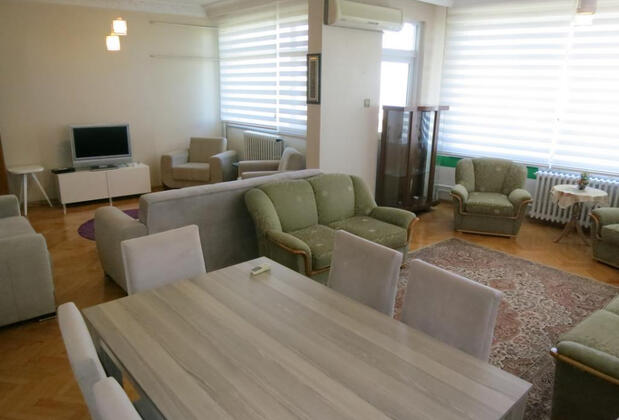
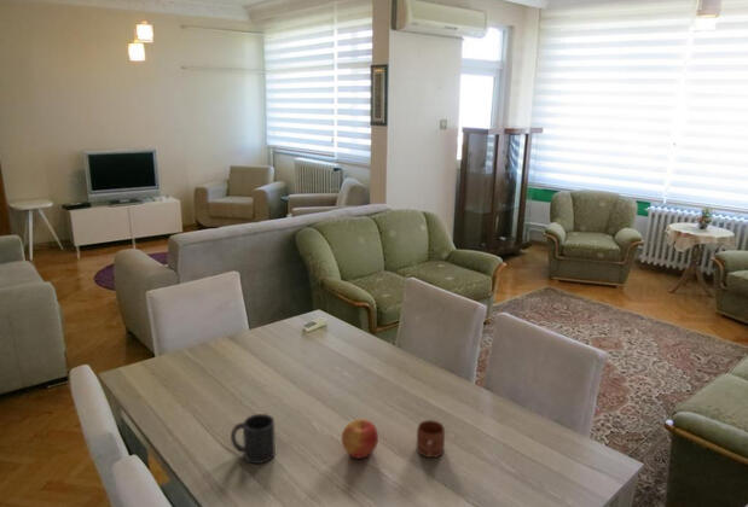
+ mug [230,413,277,465]
+ apple [341,418,379,460]
+ mug [416,419,446,459]
